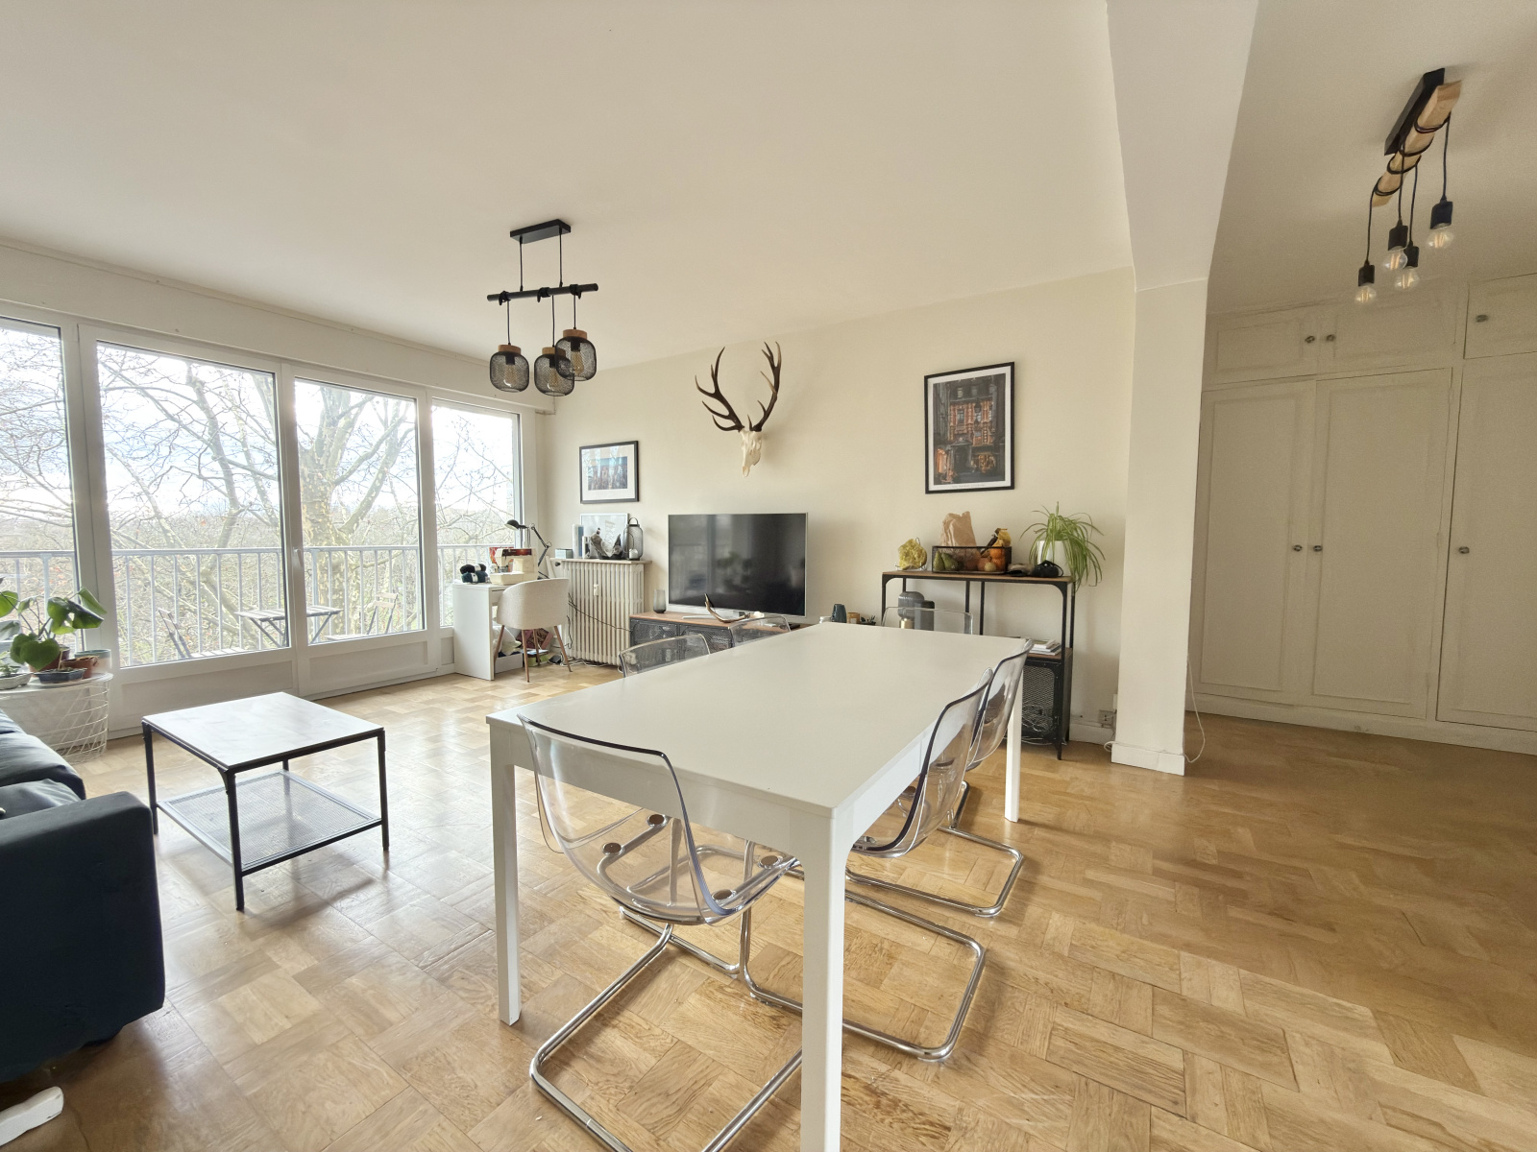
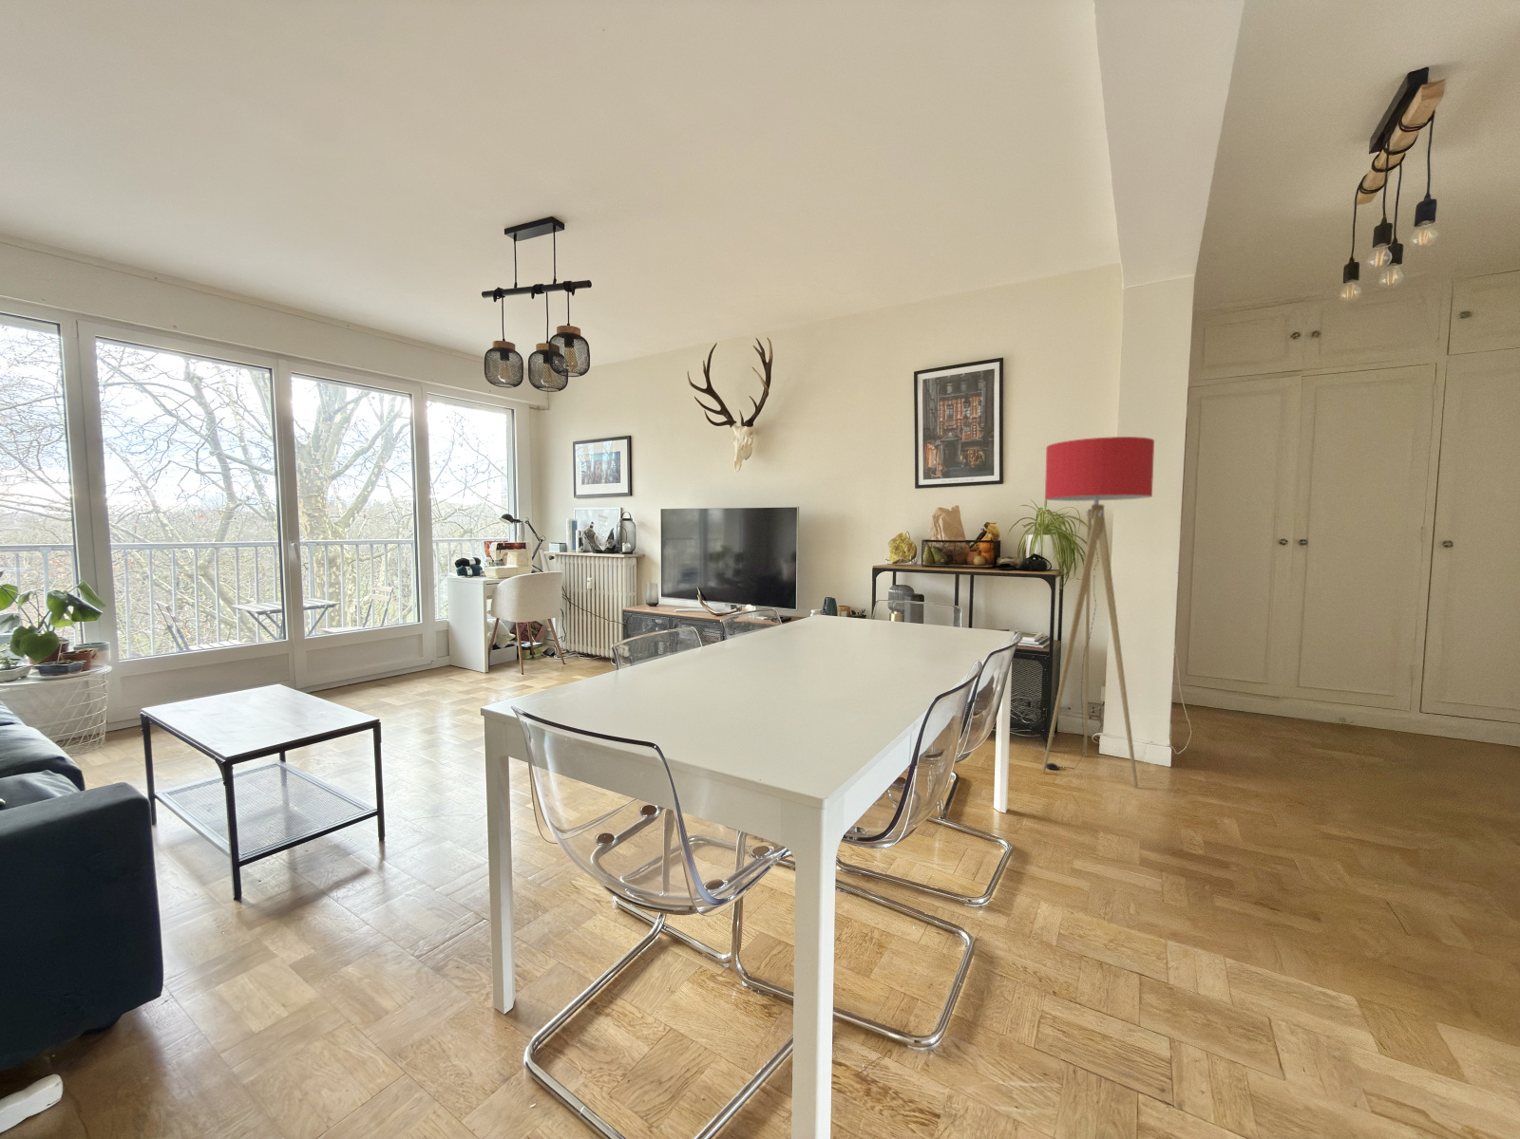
+ floor lamp [1041,436,1155,788]
